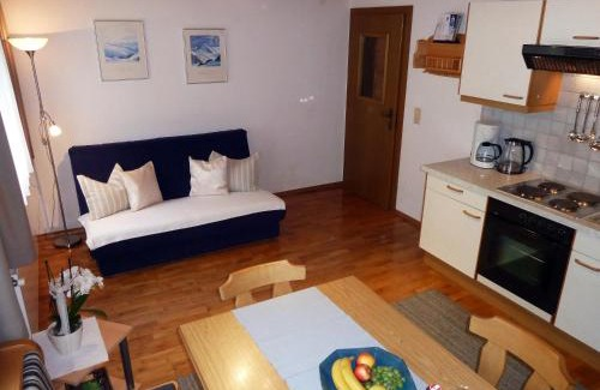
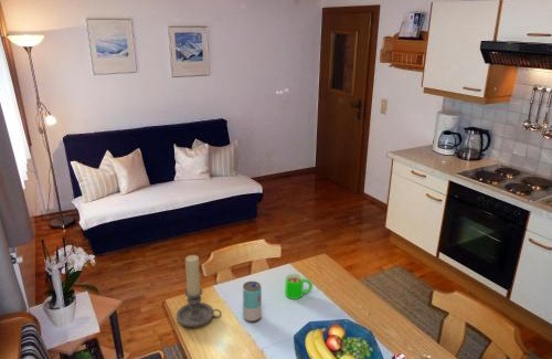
+ mug [284,273,314,300]
+ candle holder [174,254,223,328]
+ beverage can [242,281,263,324]
